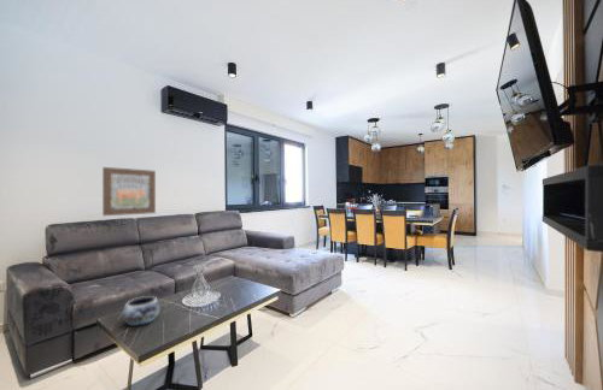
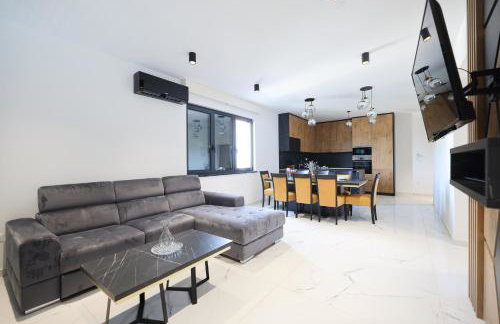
- wall art [101,166,157,217]
- decorative bowl [121,295,162,327]
